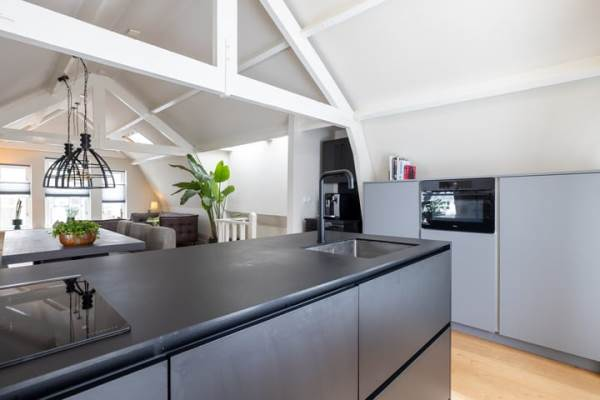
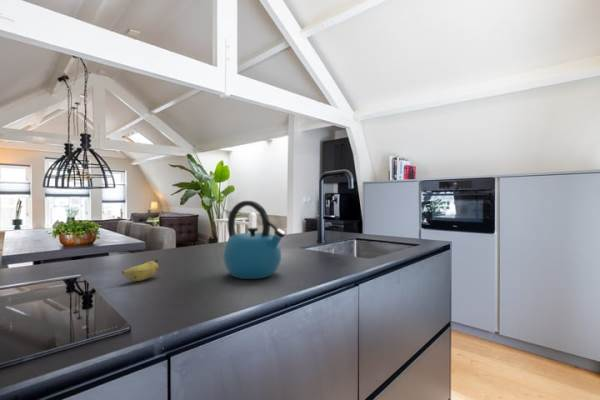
+ kettle [223,200,287,280]
+ banana [121,258,159,282]
